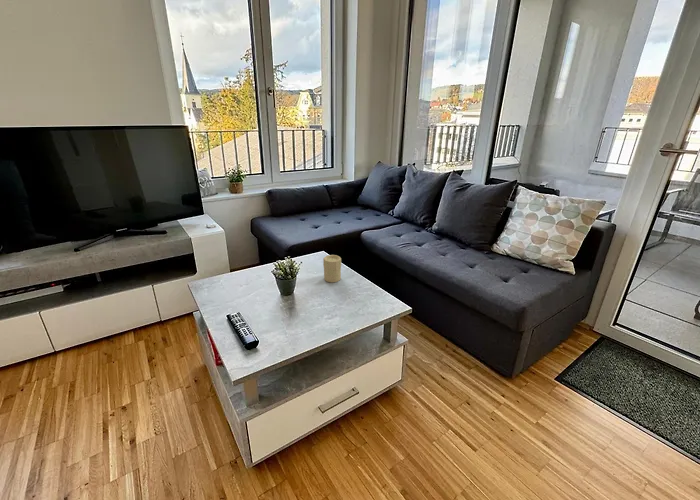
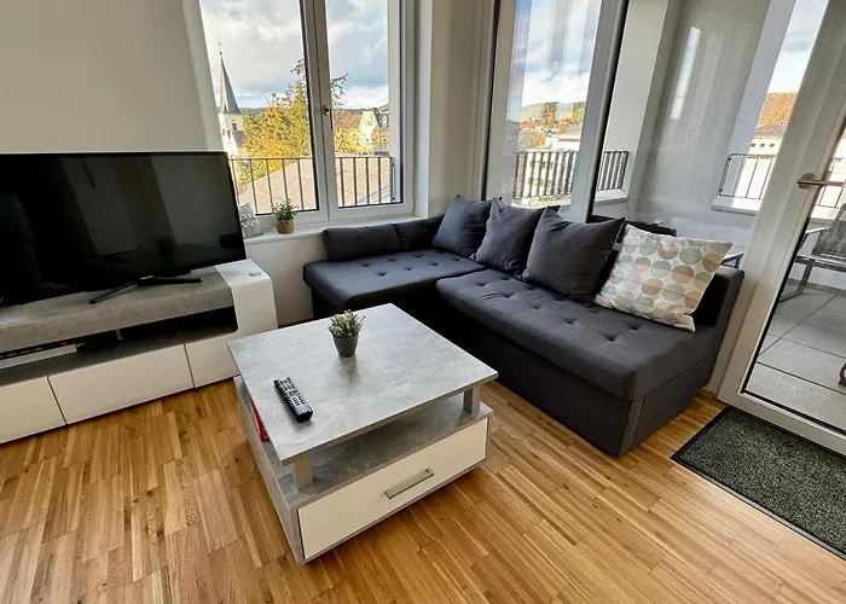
- candle [322,254,342,283]
